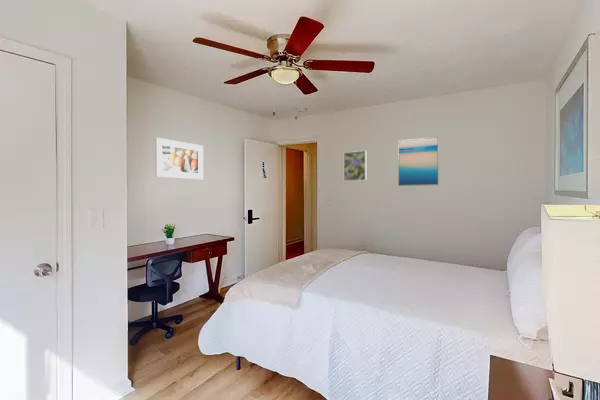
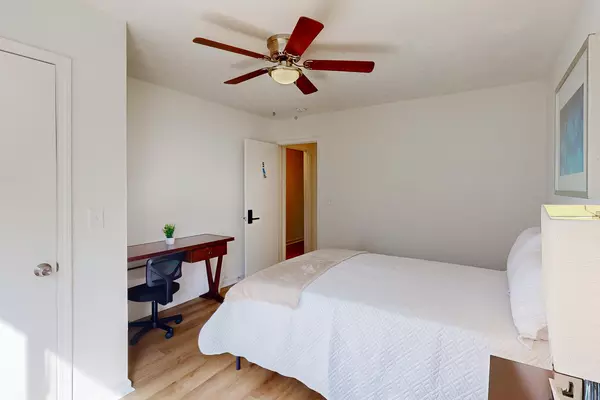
- wall art [397,135,440,187]
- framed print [343,150,368,182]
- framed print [154,137,204,180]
